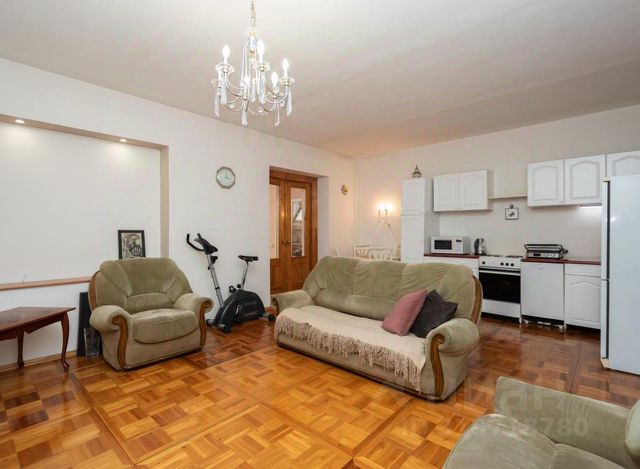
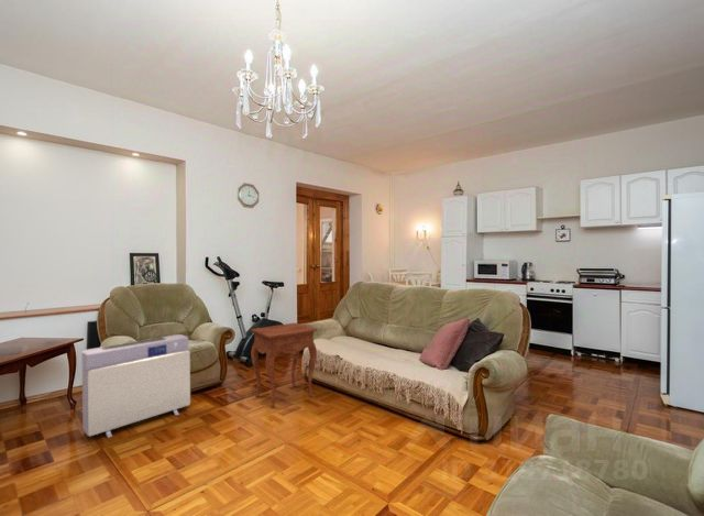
+ air purifier [80,333,191,439]
+ side table [250,321,318,409]
